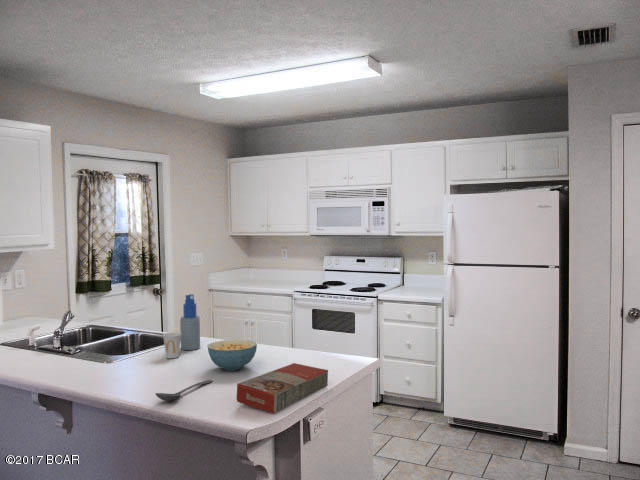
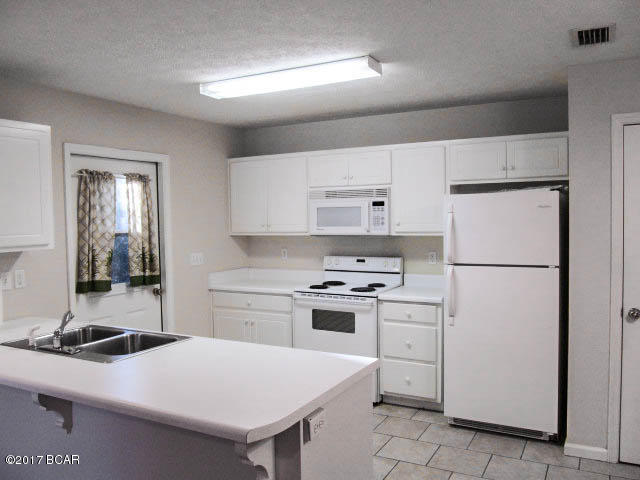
- cereal bowl [206,339,258,372]
- cup [162,331,181,359]
- spray bottle [179,293,201,351]
- macaroni box [236,362,329,414]
- stirrer [154,379,213,402]
